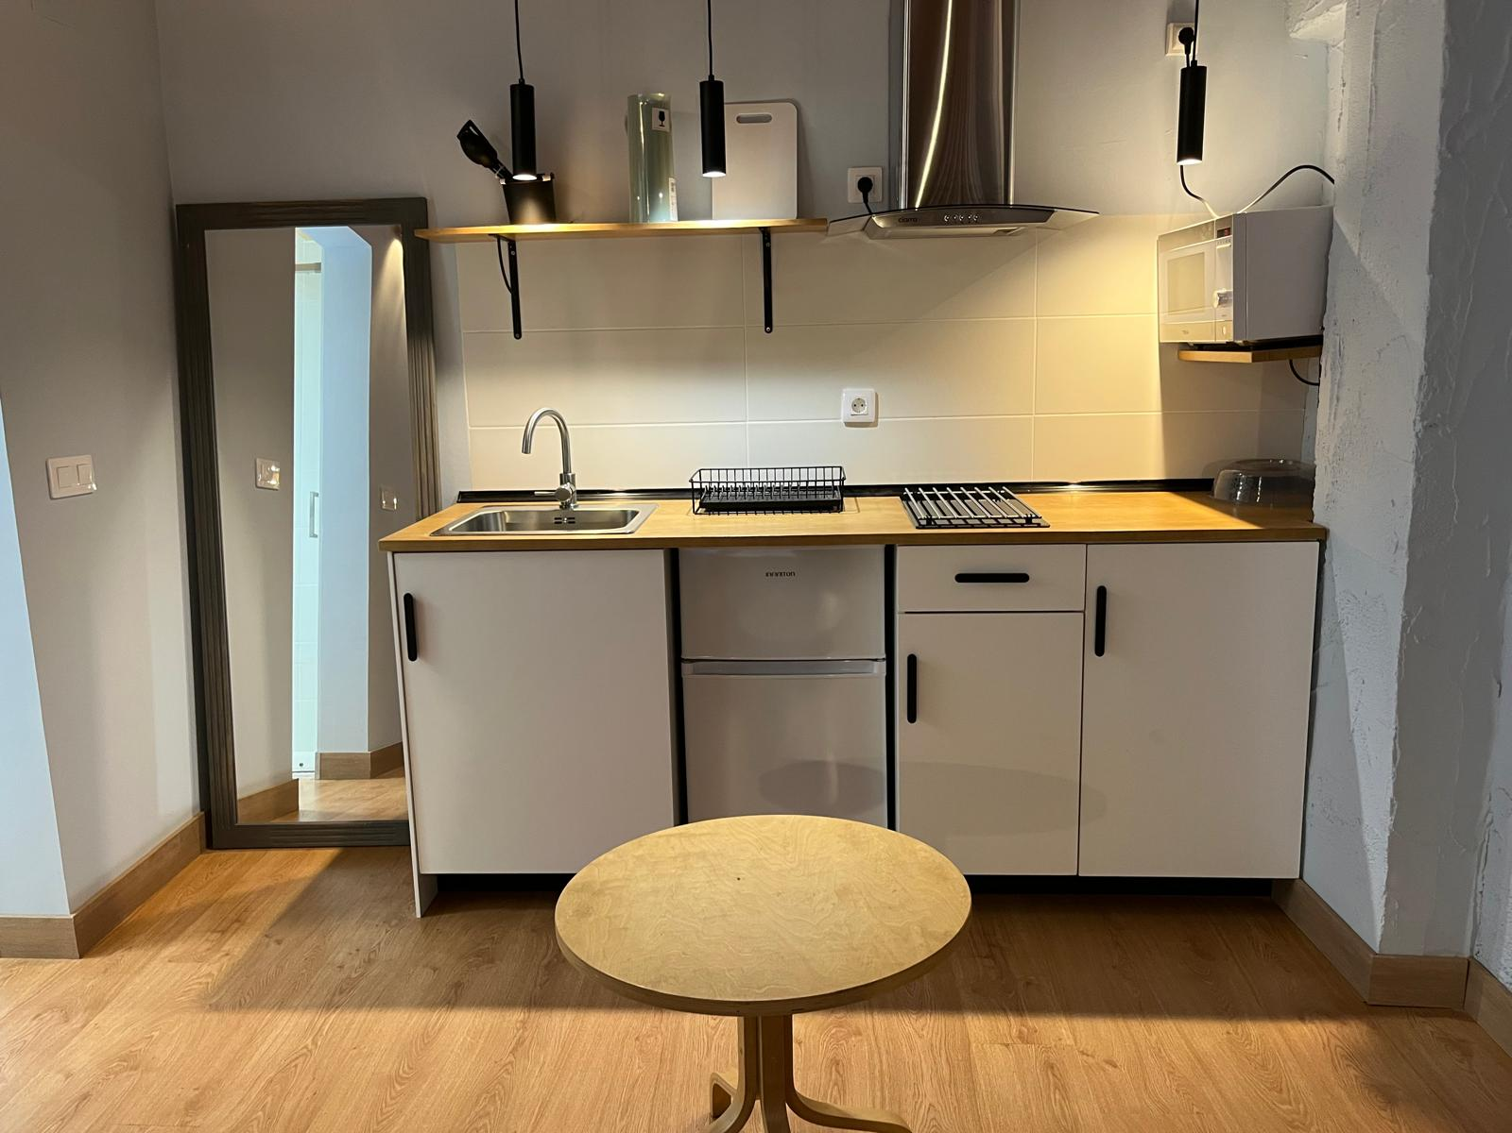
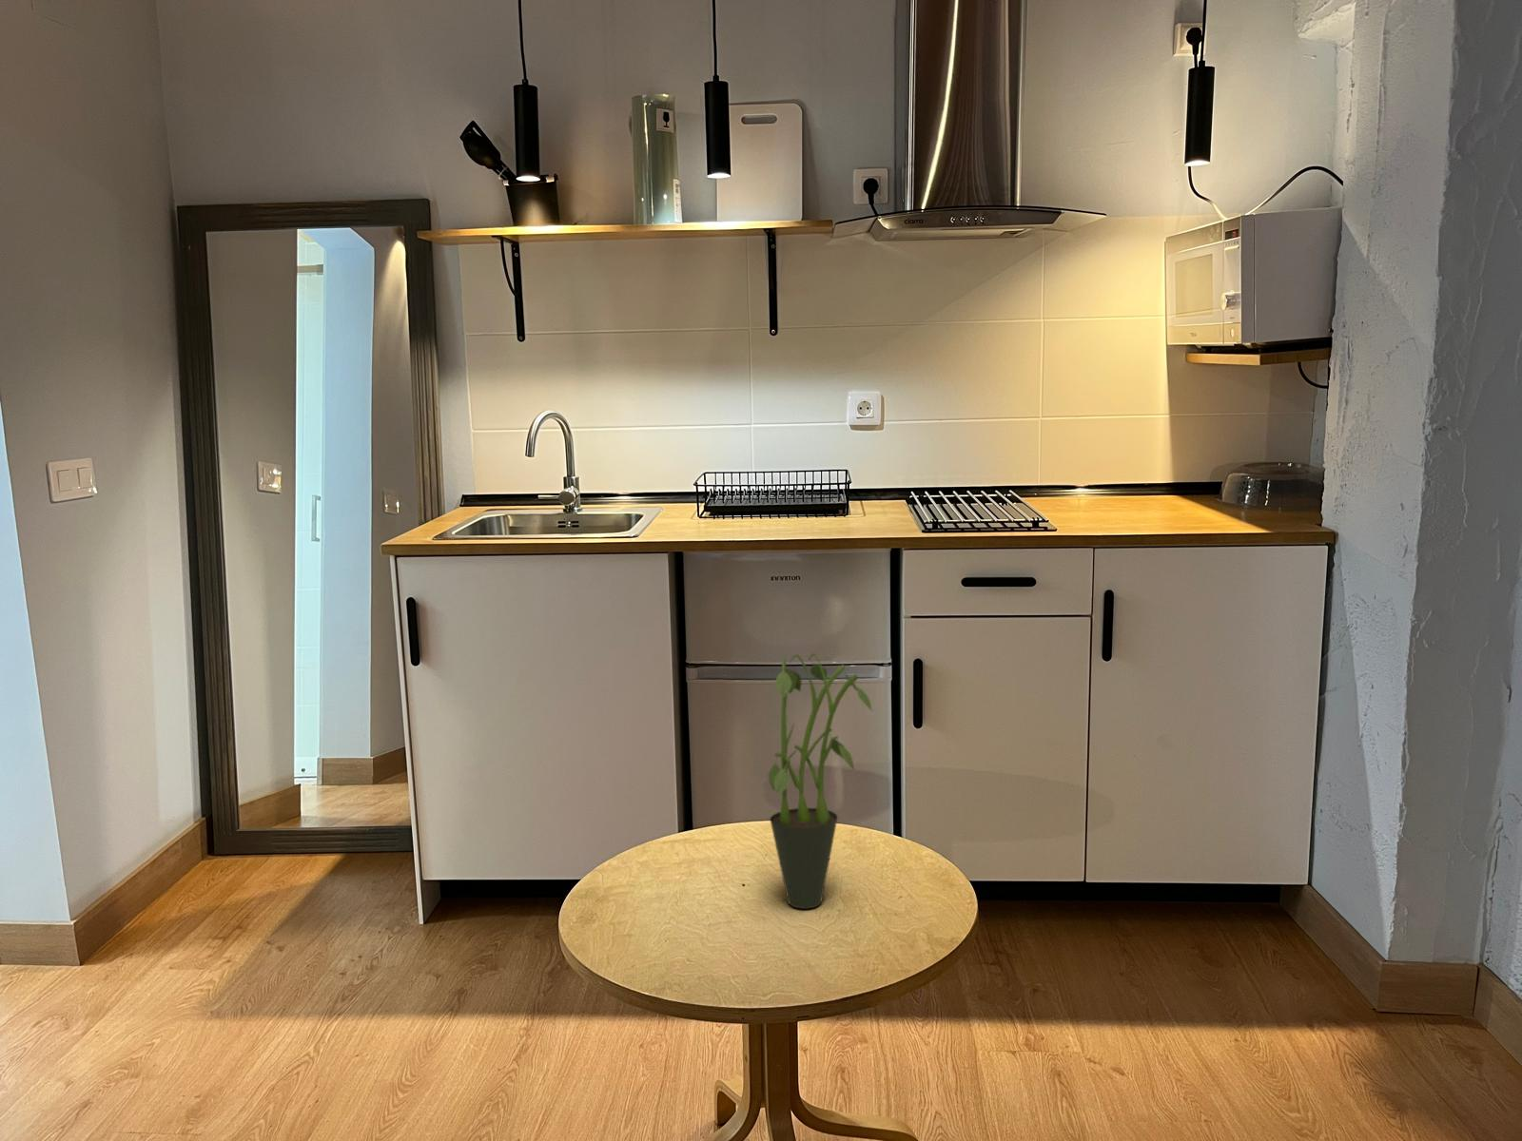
+ potted plant [767,652,874,910]
